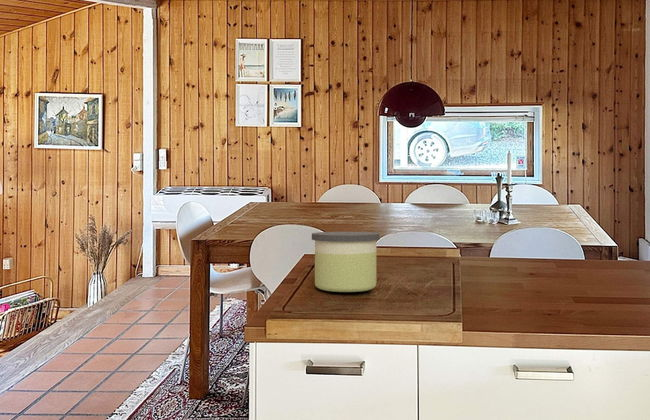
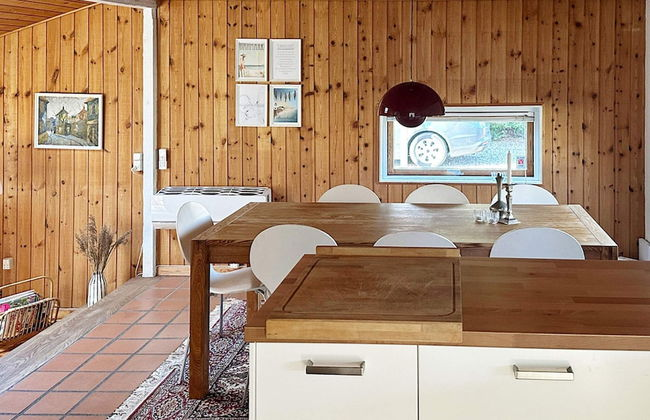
- candle [311,231,381,293]
